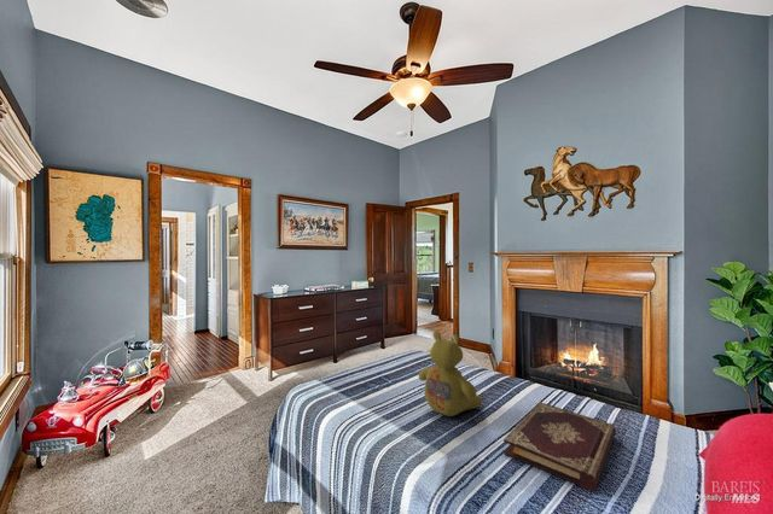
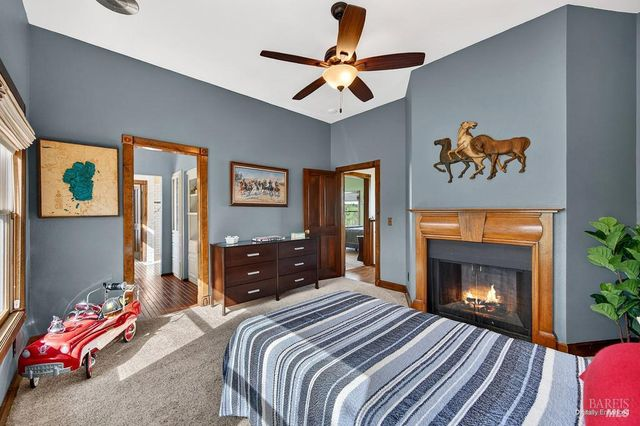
- stuffed bear [418,329,483,417]
- book [502,401,617,492]
